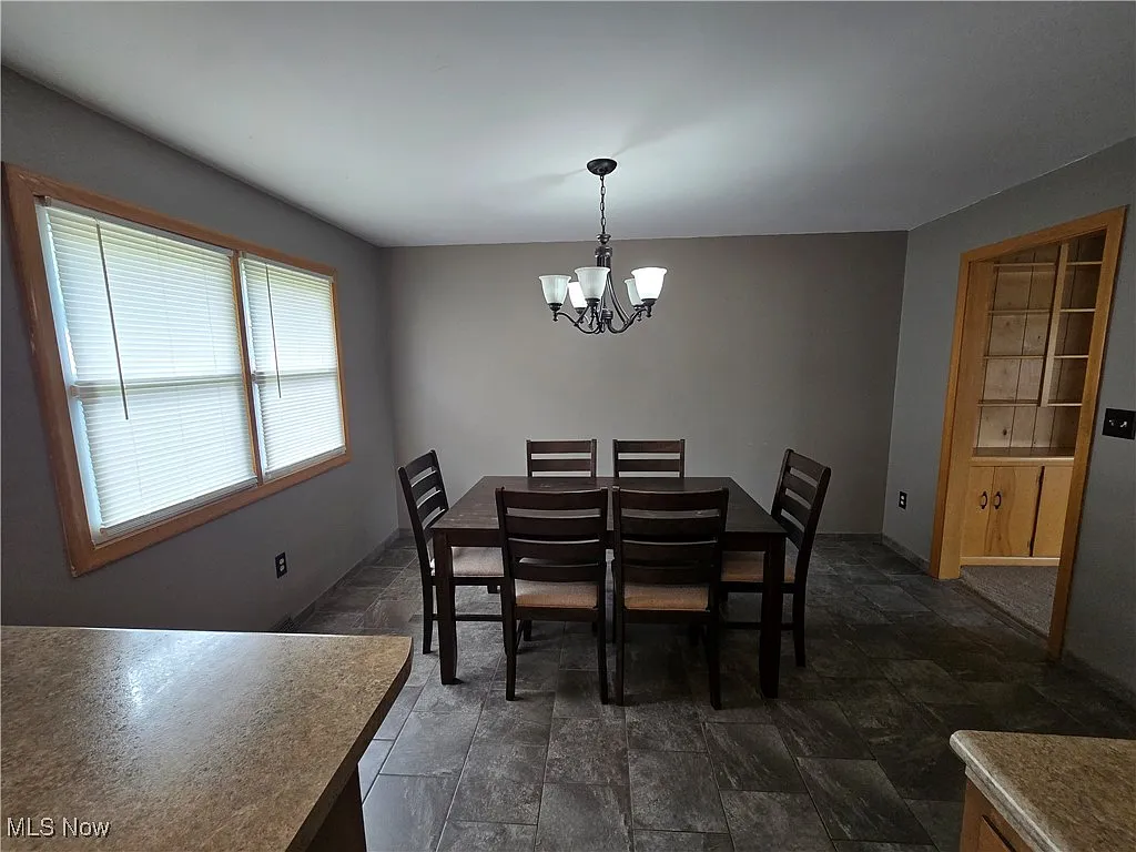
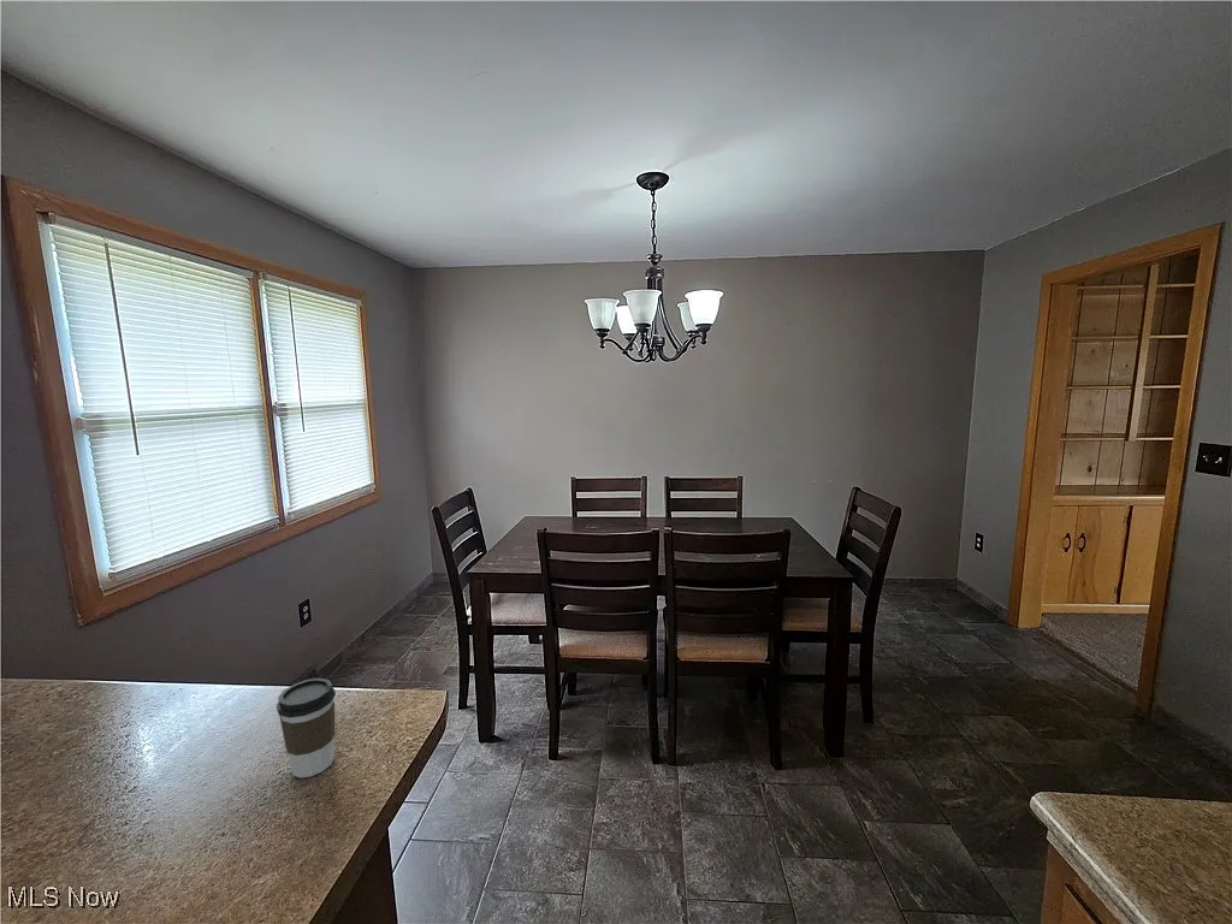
+ coffee cup [276,677,337,778]
